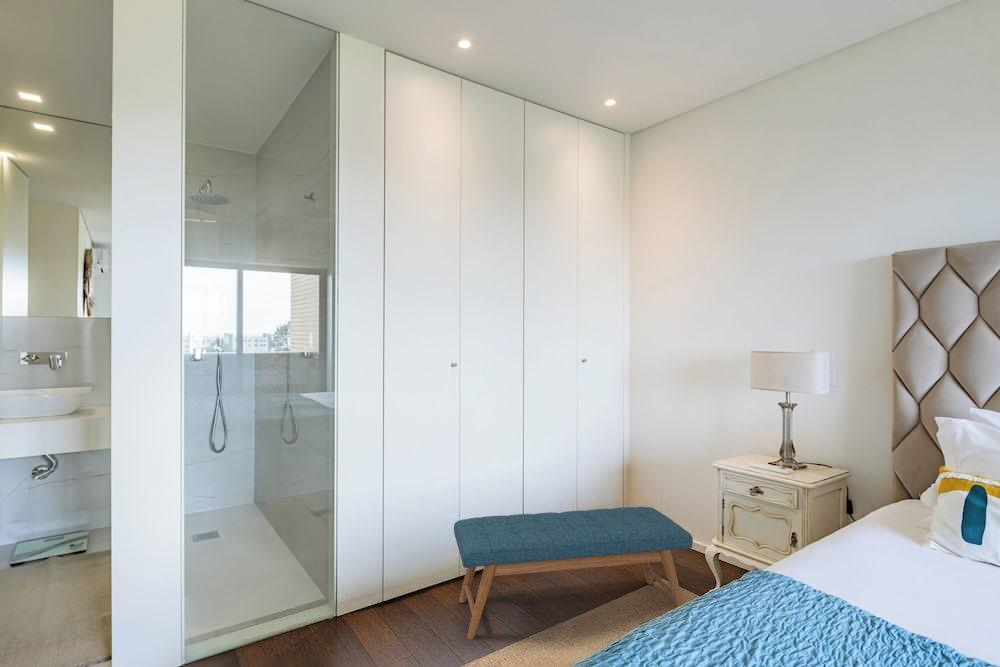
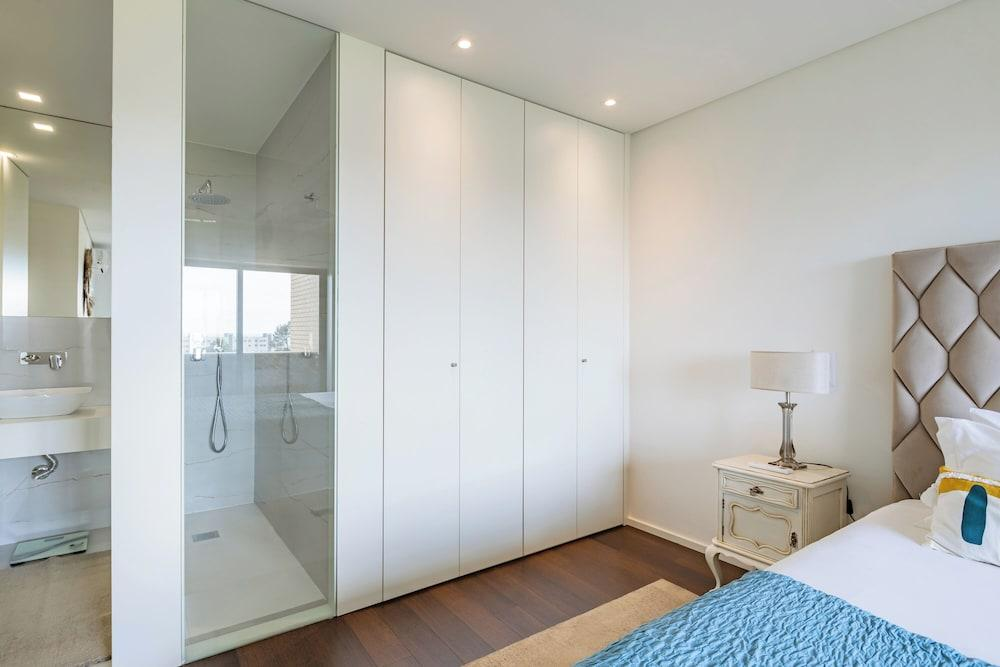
- bench [453,506,694,640]
